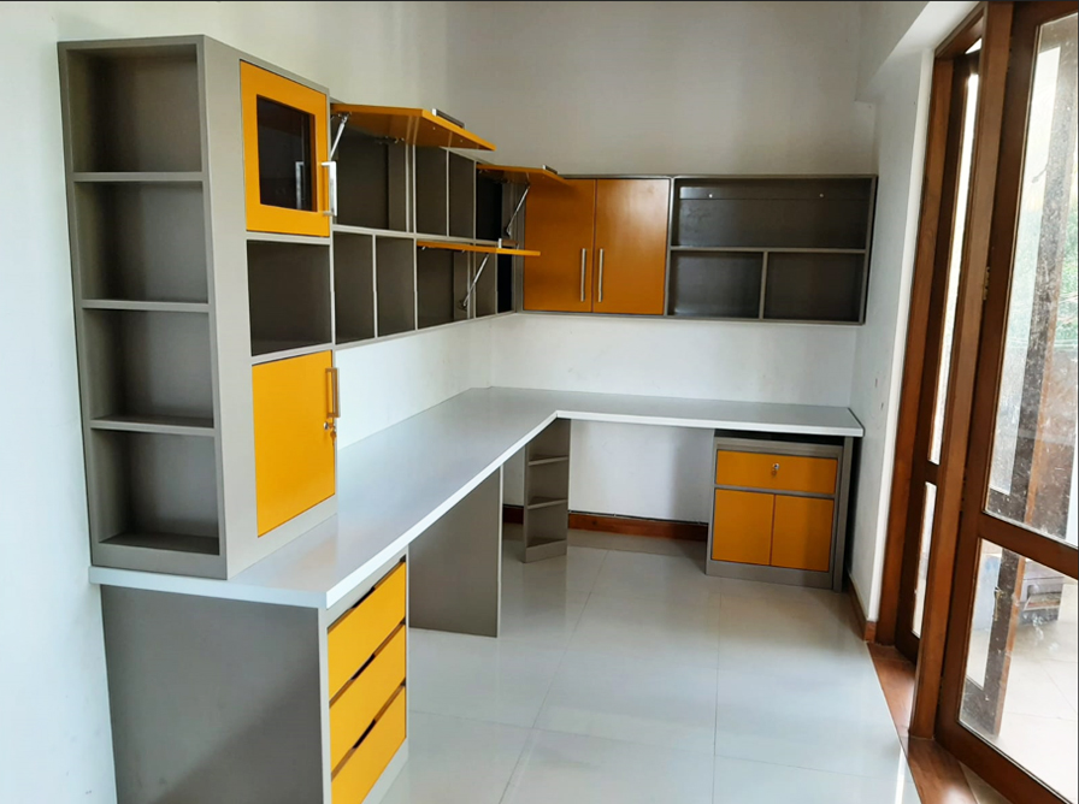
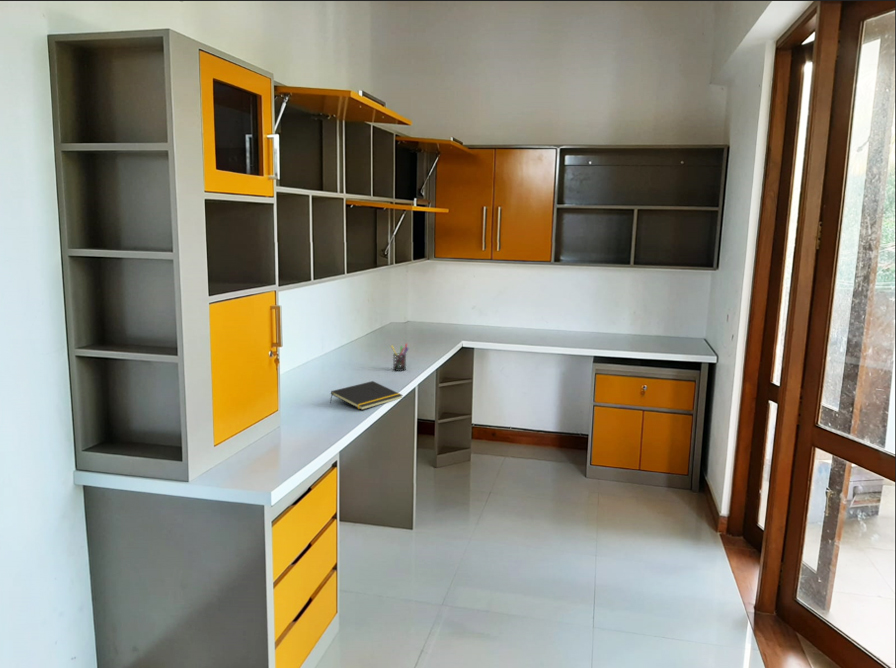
+ pen holder [390,342,409,372]
+ notepad [329,380,404,411]
